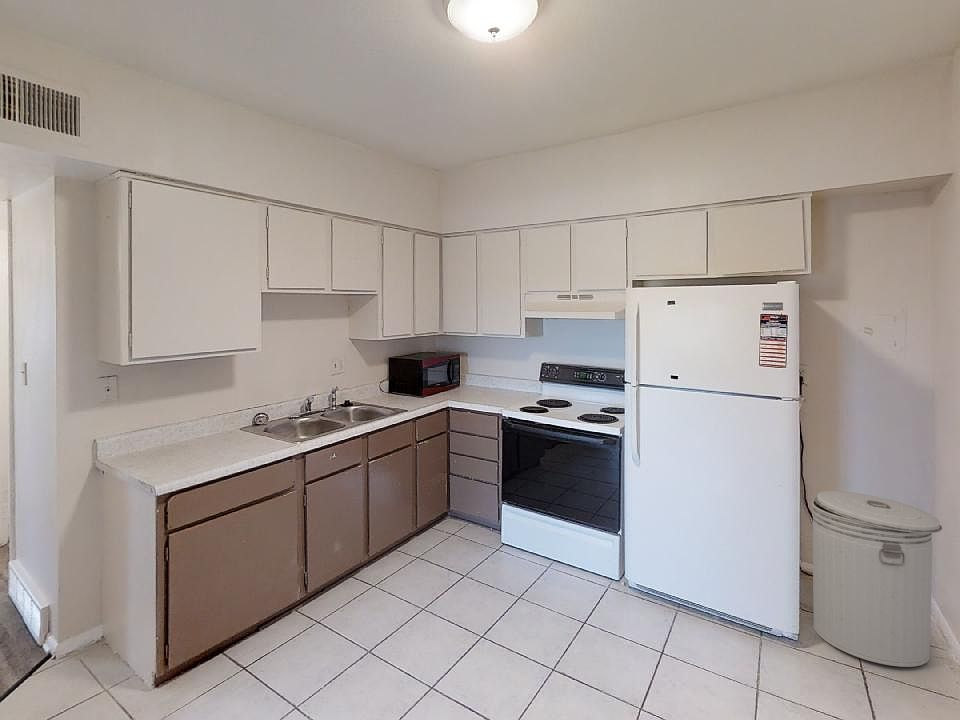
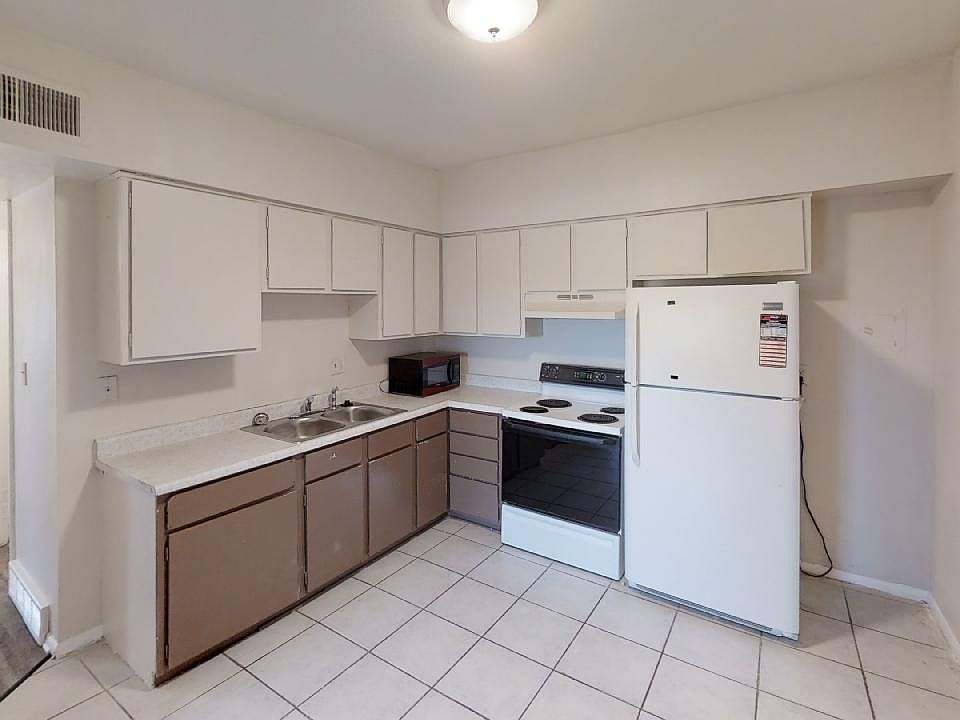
- can [811,490,943,668]
